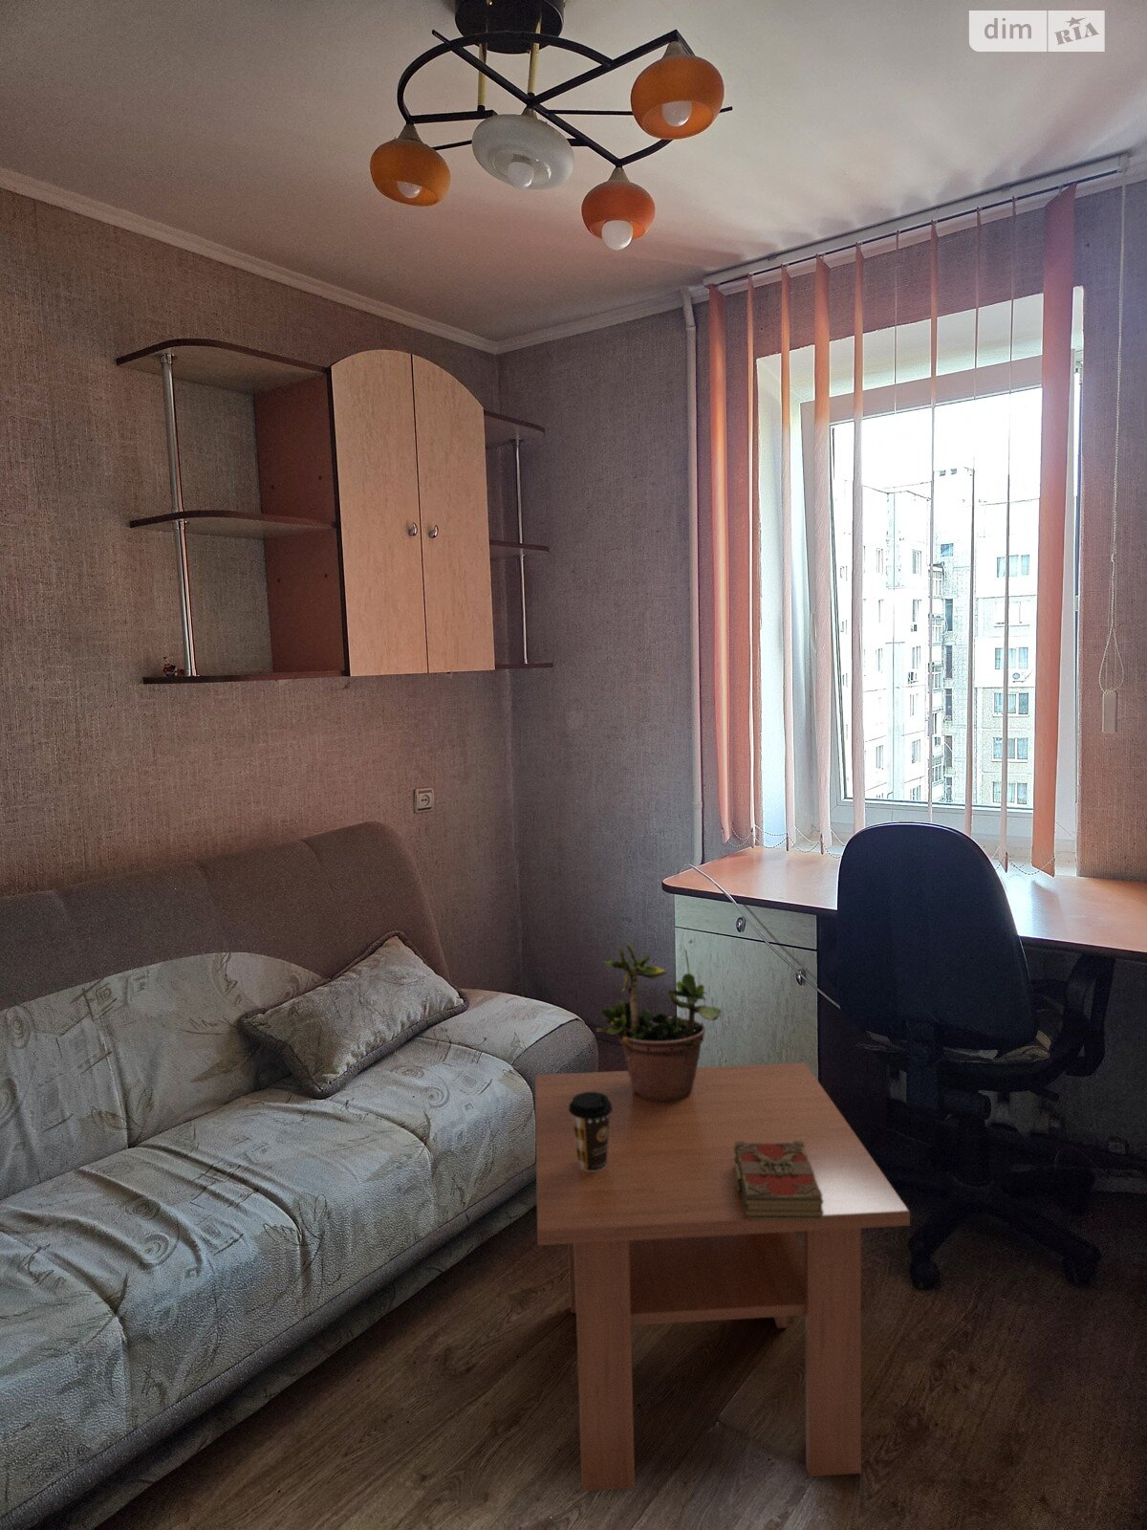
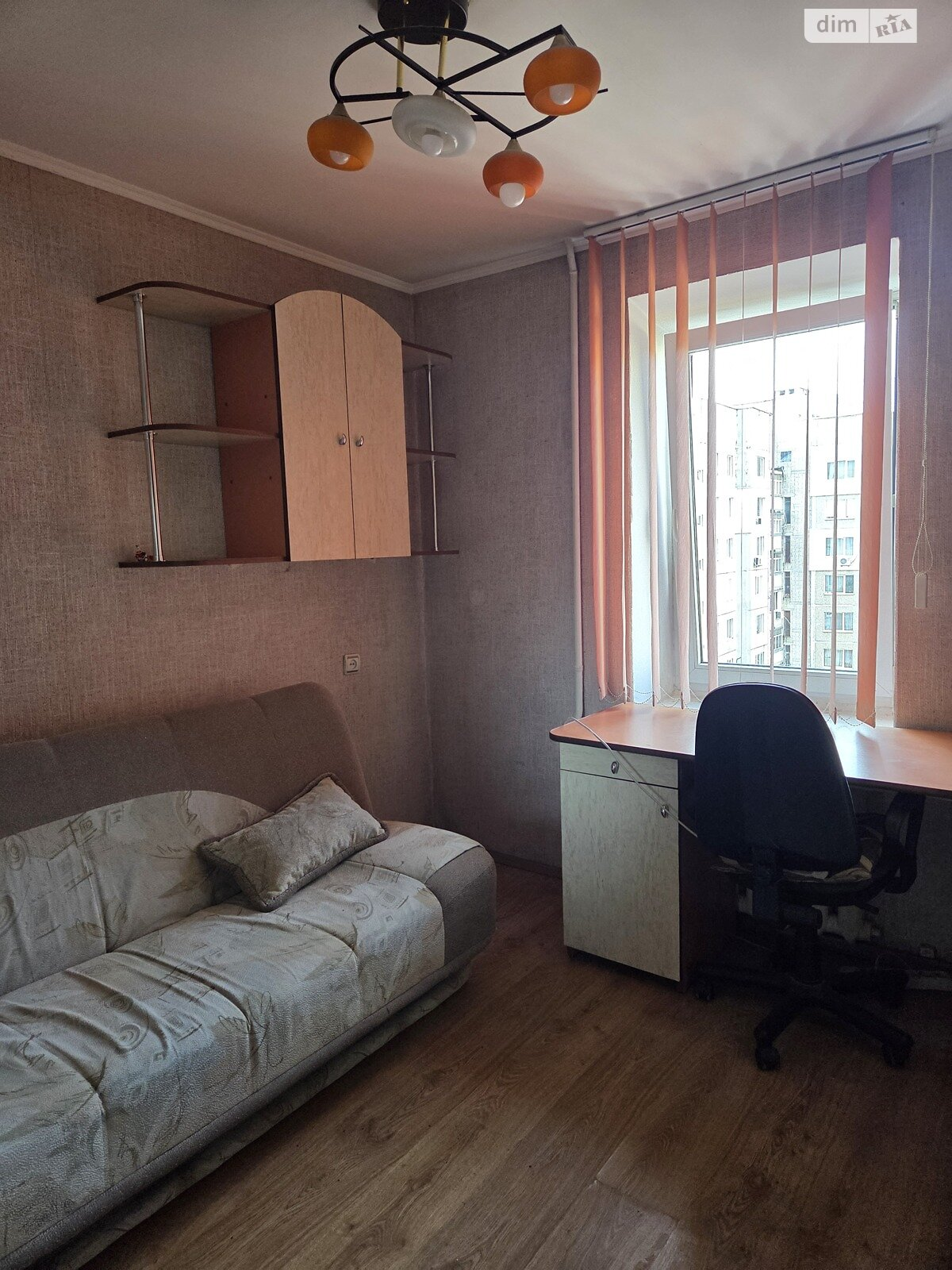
- coffee cup [569,1091,613,1171]
- coffee table [534,1061,911,1493]
- book [734,1141,823,1219]
- potted plant [594,929,722,1102]
